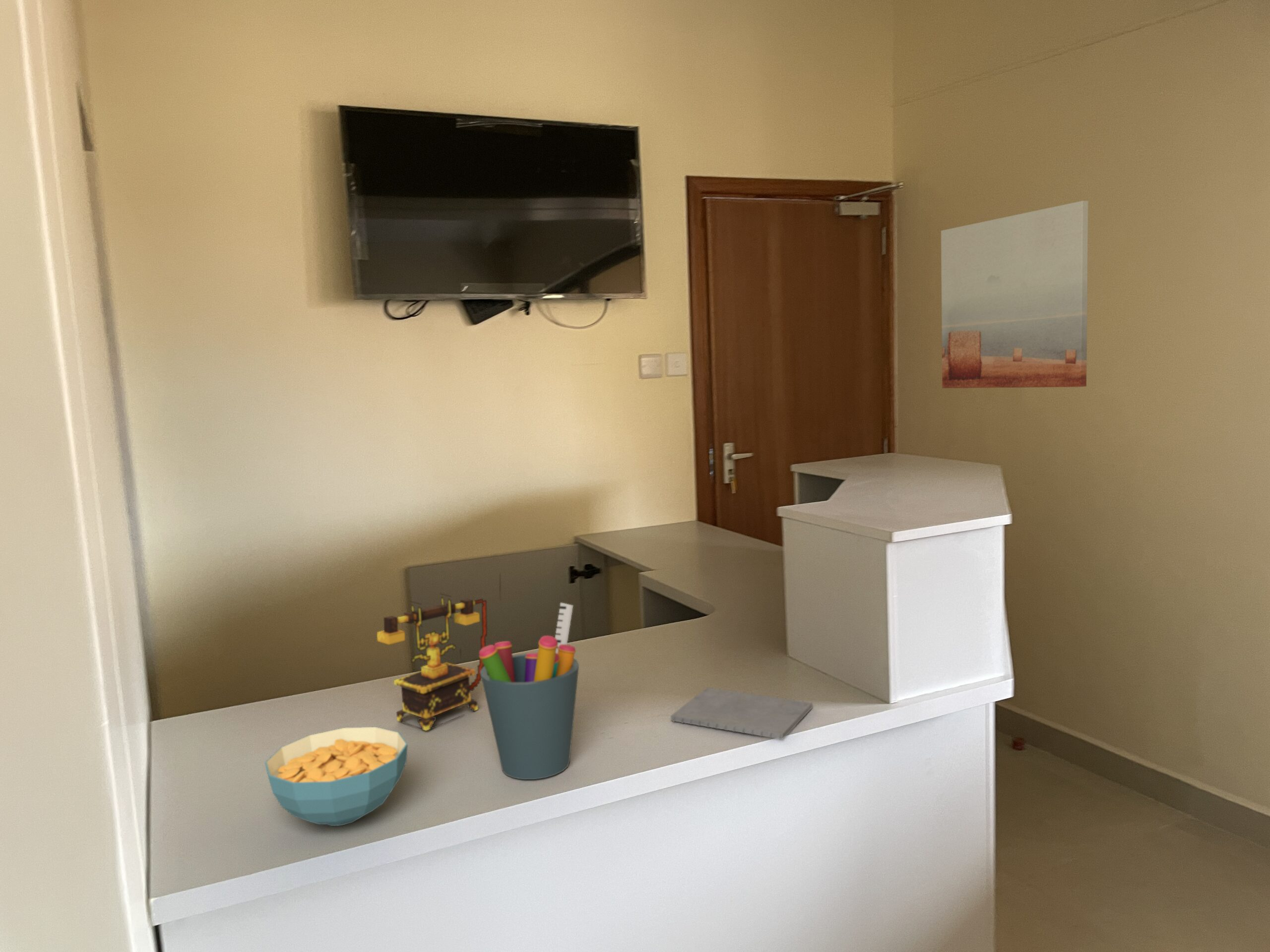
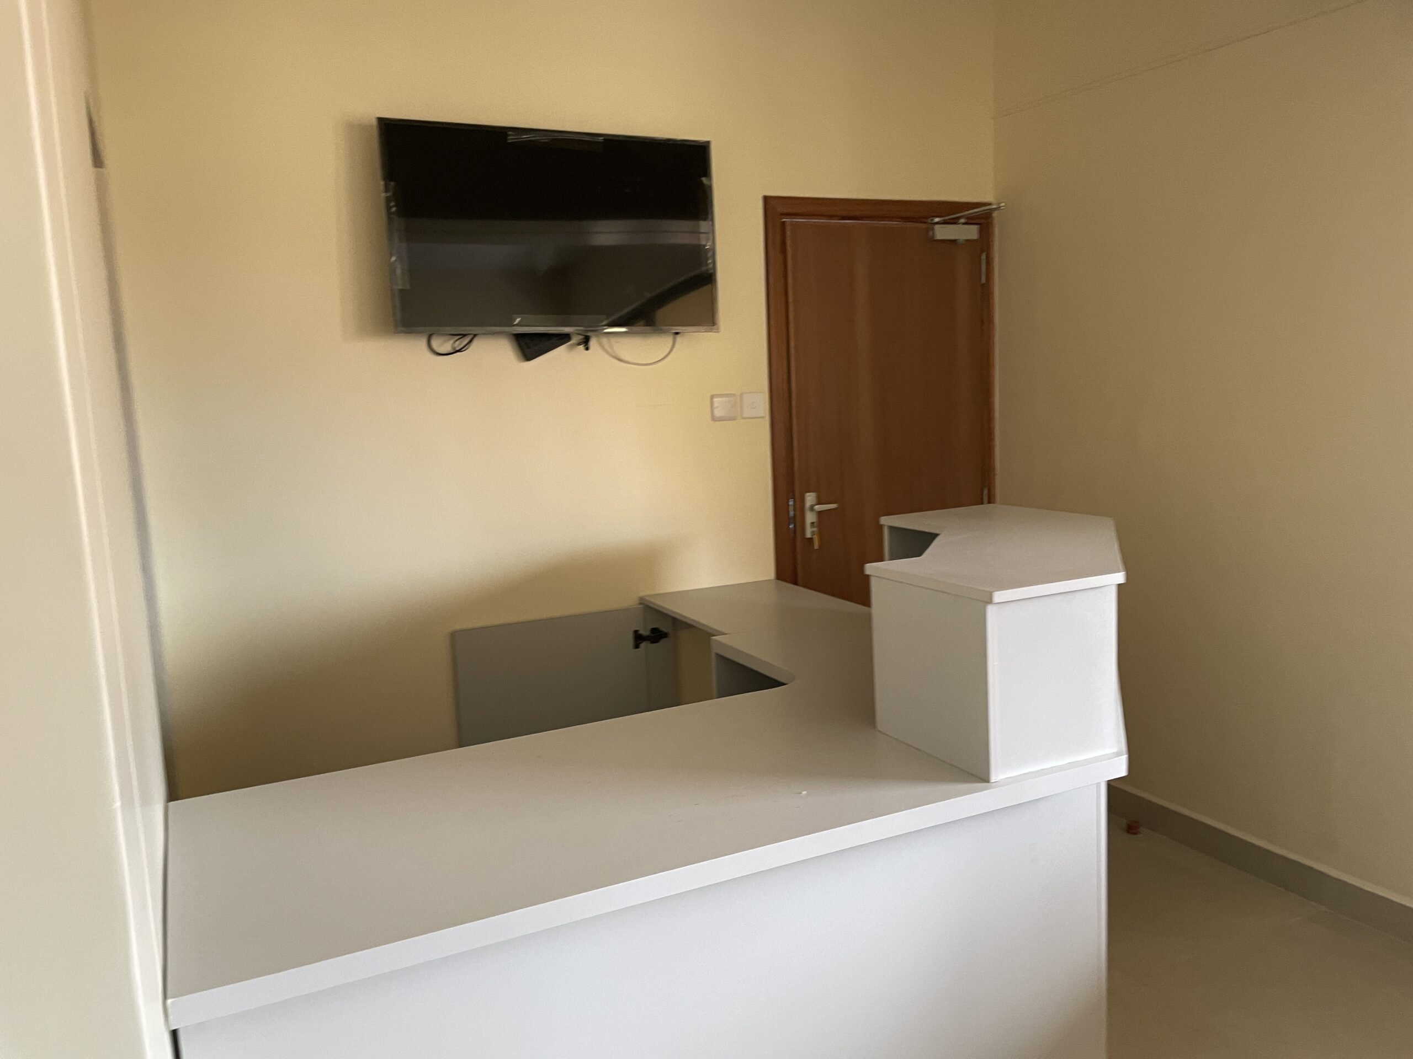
- pen holder [479,602,579,780]
- notepad [670,687,813,740]
- cereal bowl [264,726,408,827]
- telephone [377,573,501,731]
- wall art [941,200,1089,389]
